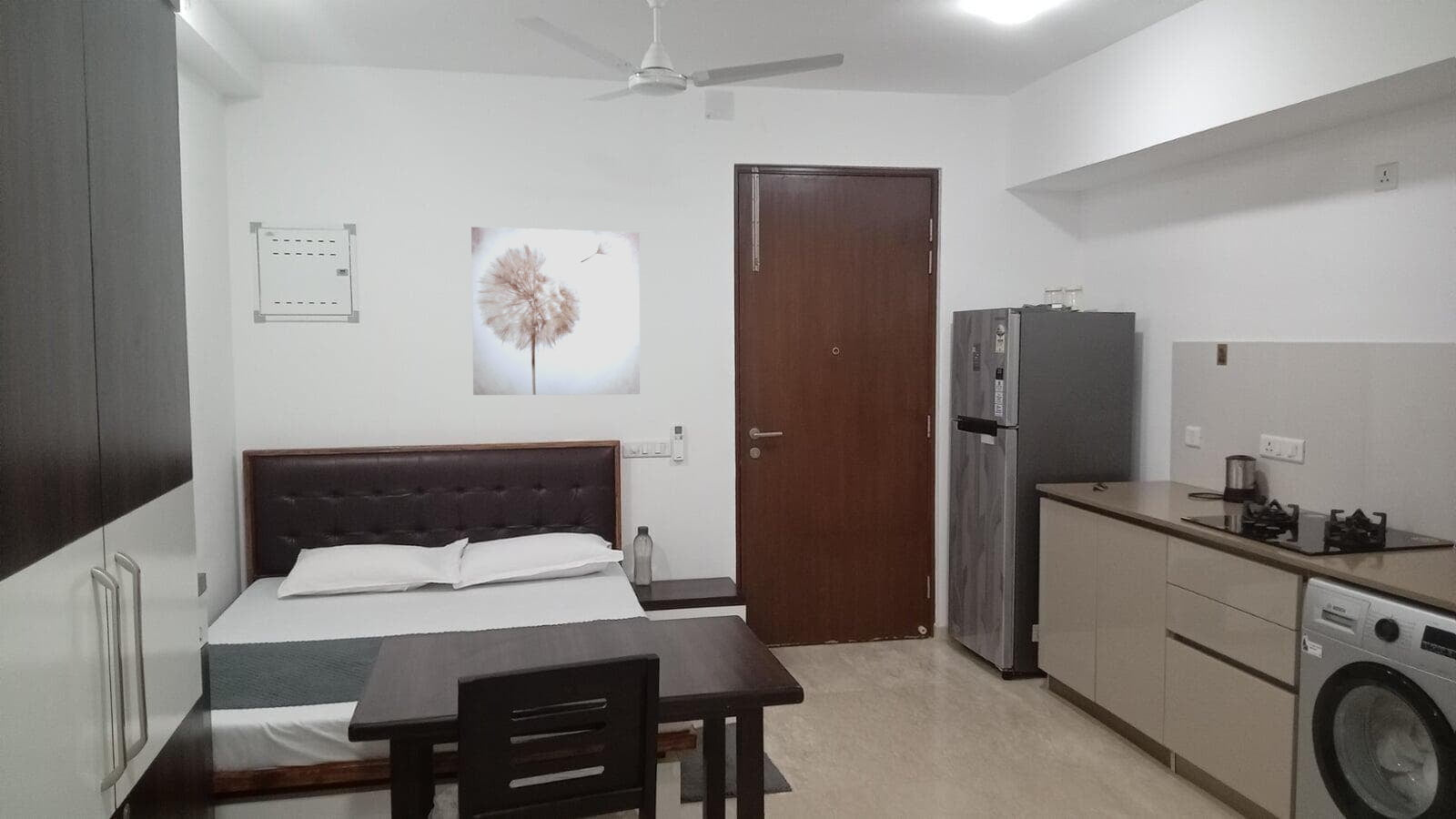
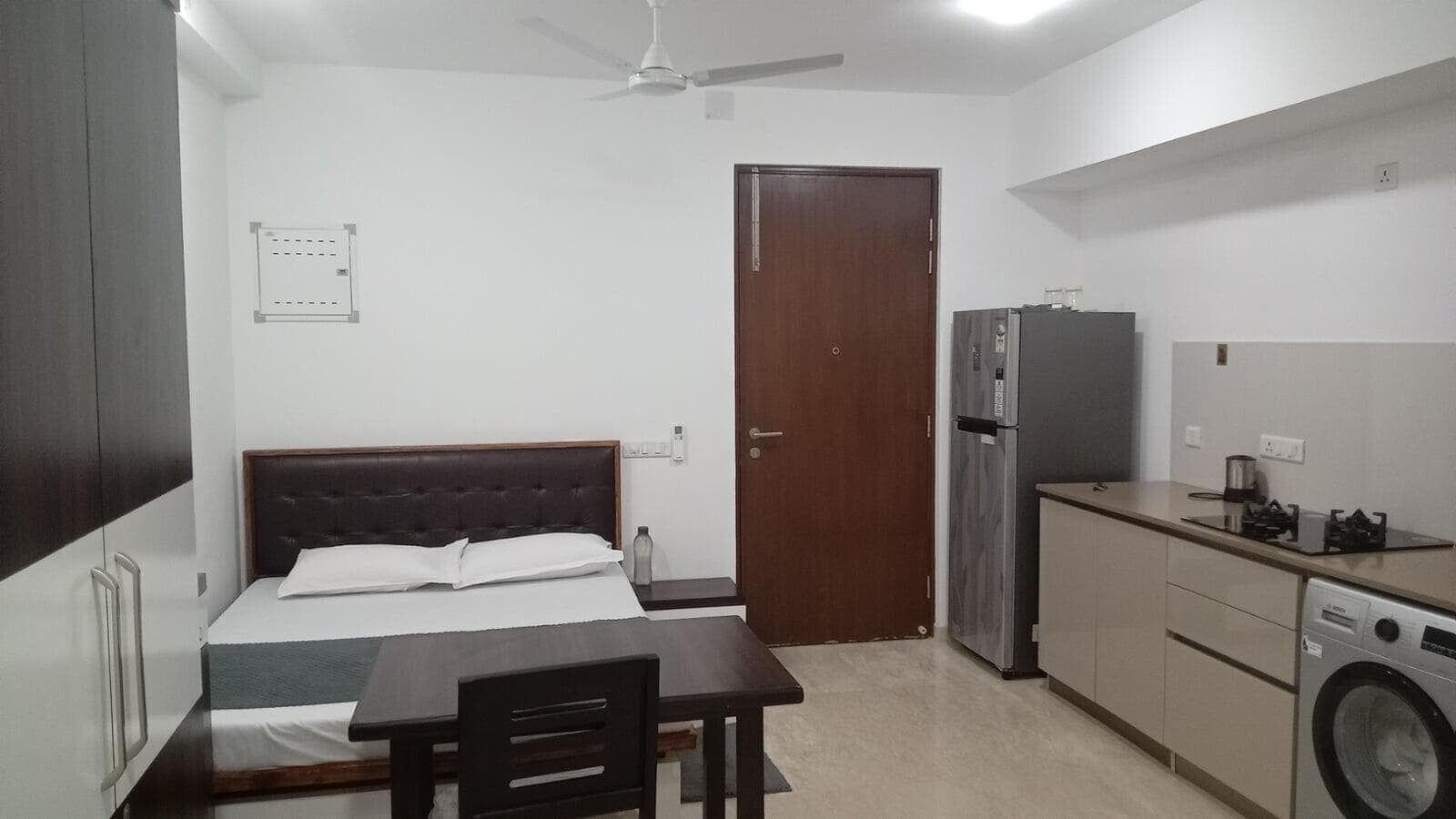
- wall art [470,227,641,396]
